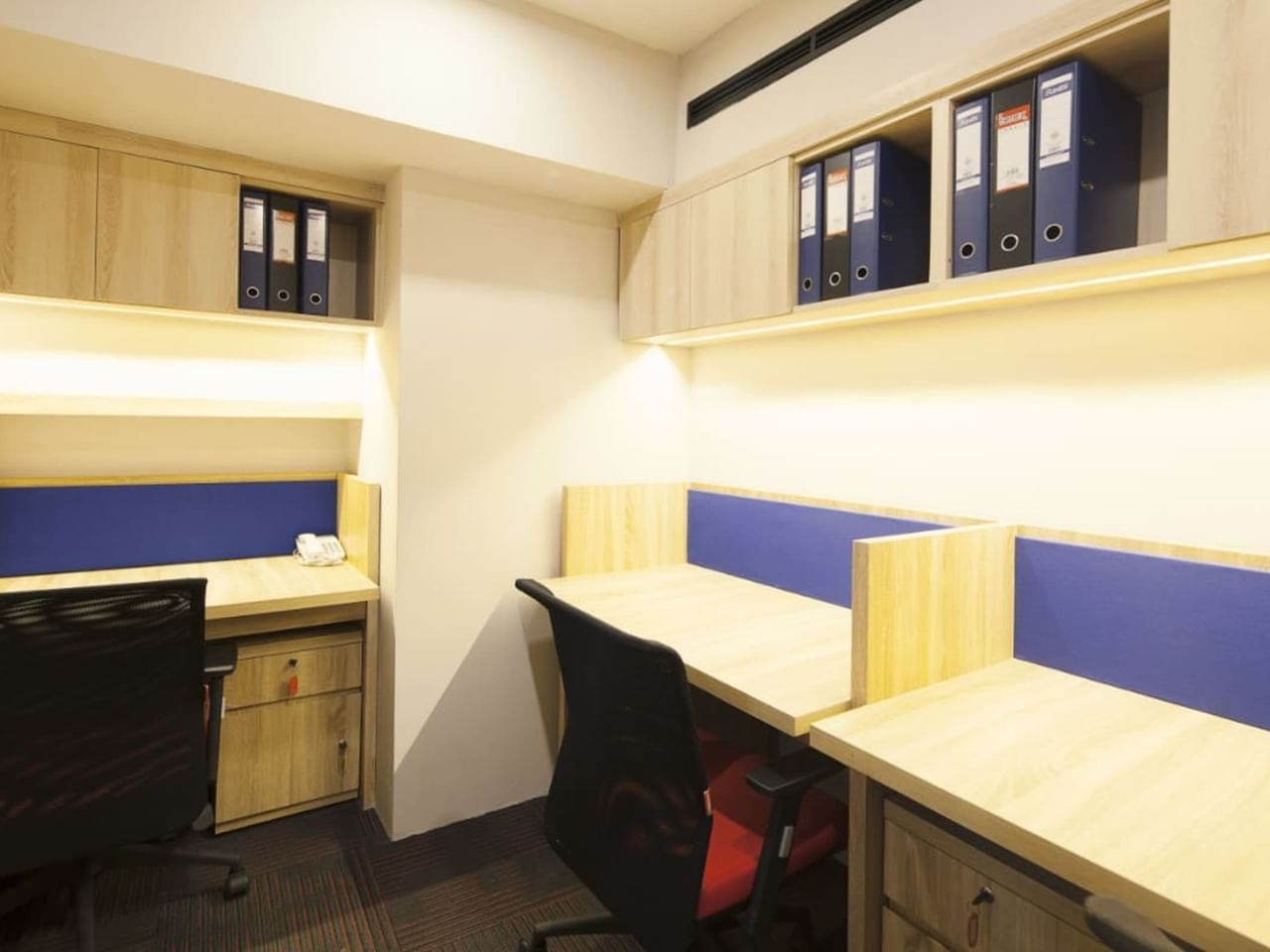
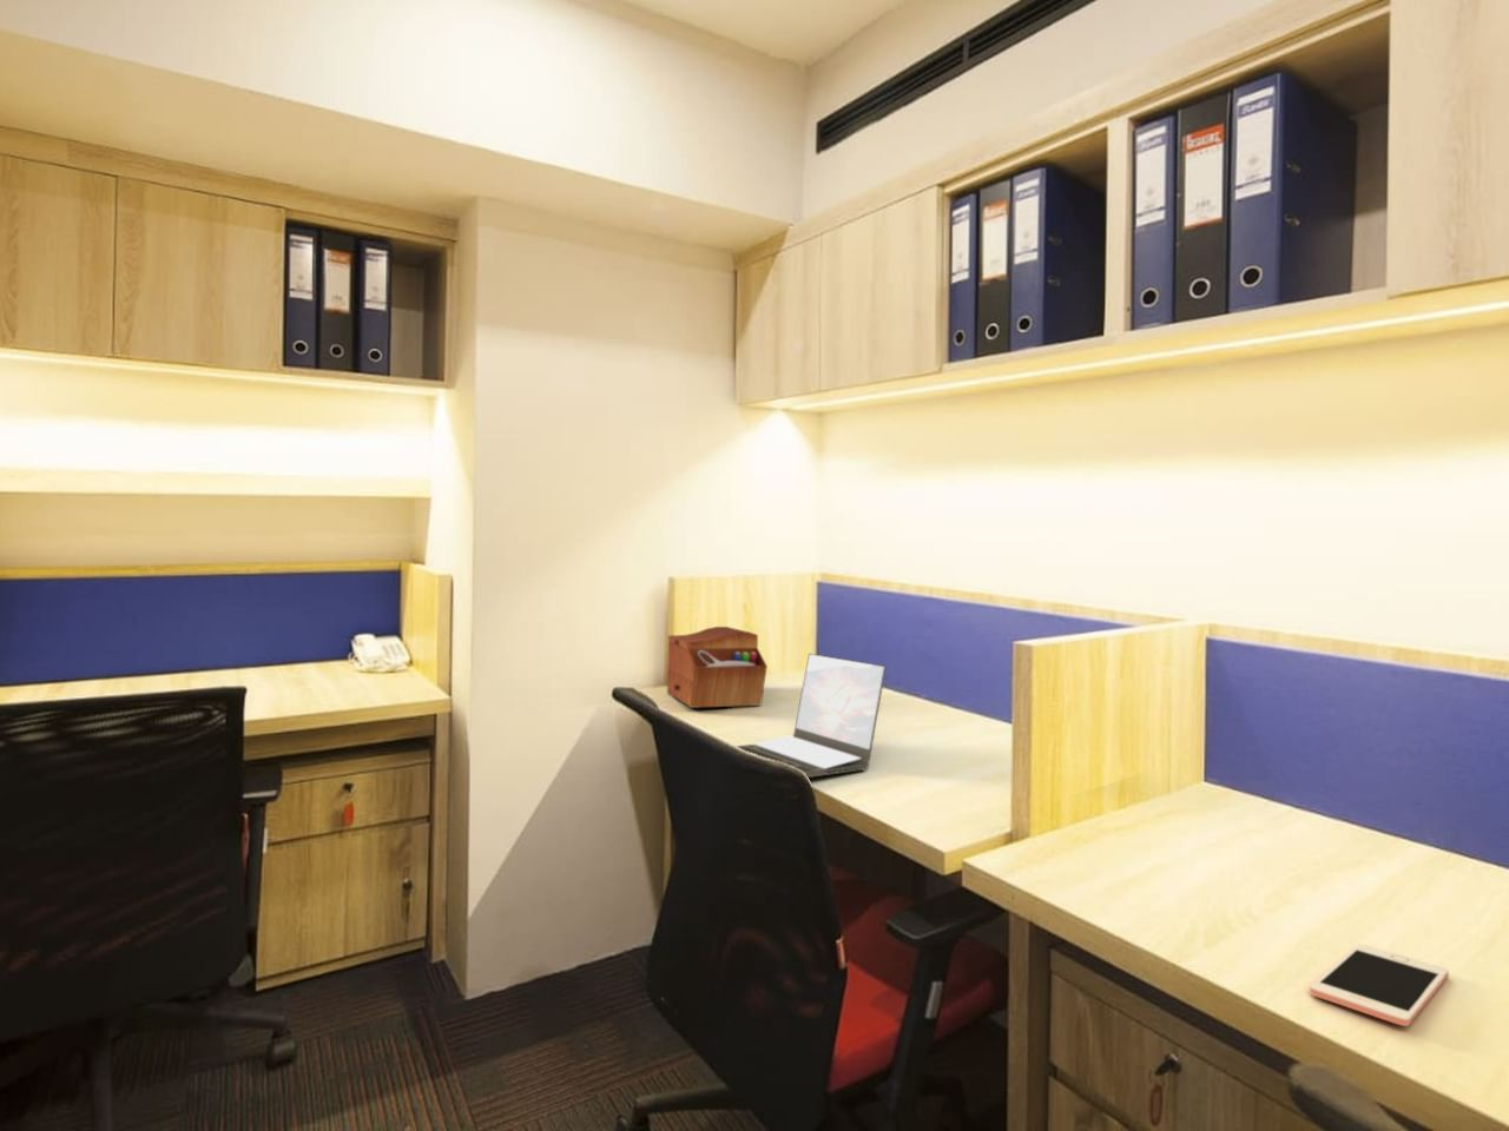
+ sewing box [667,626,769,709]
+ laptop [734,652,888,778]
+ cell phone [1309,942,1450,1028]
